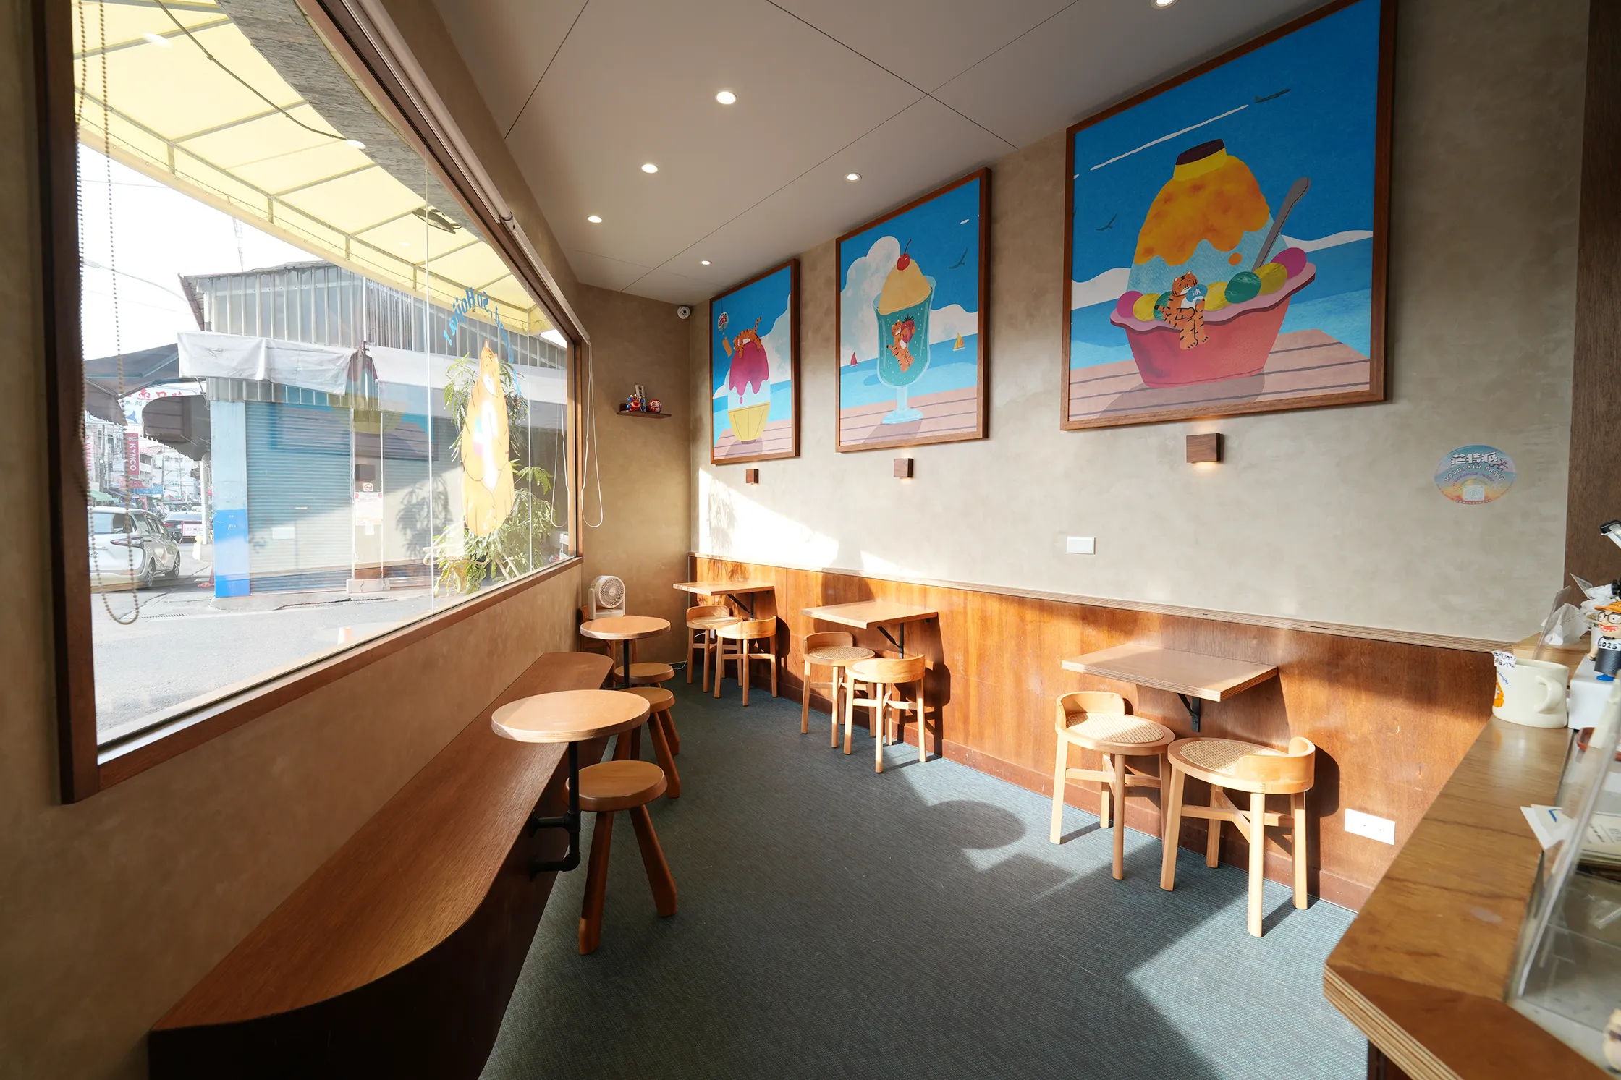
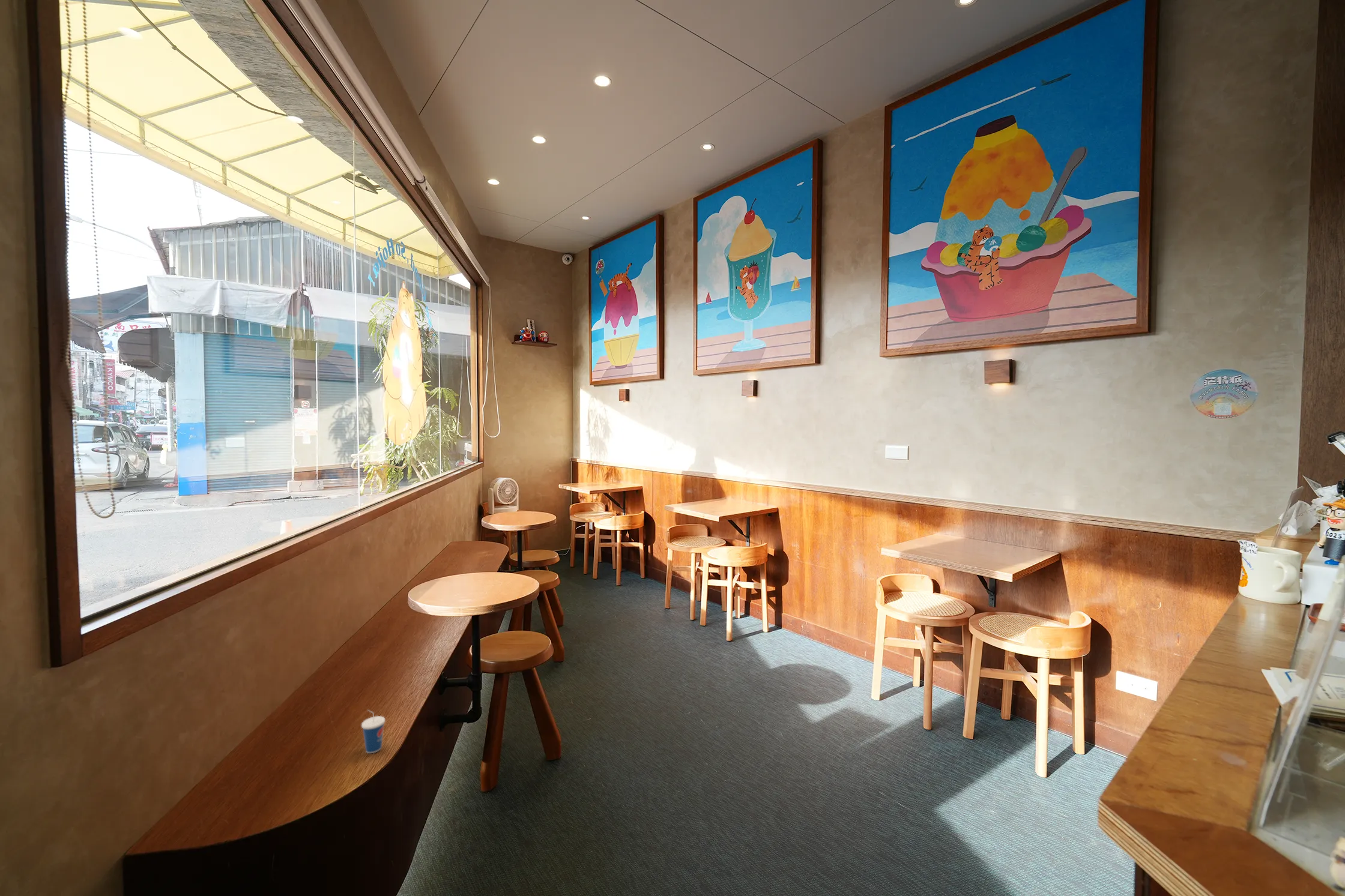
+ cup [361,709,386,754]
